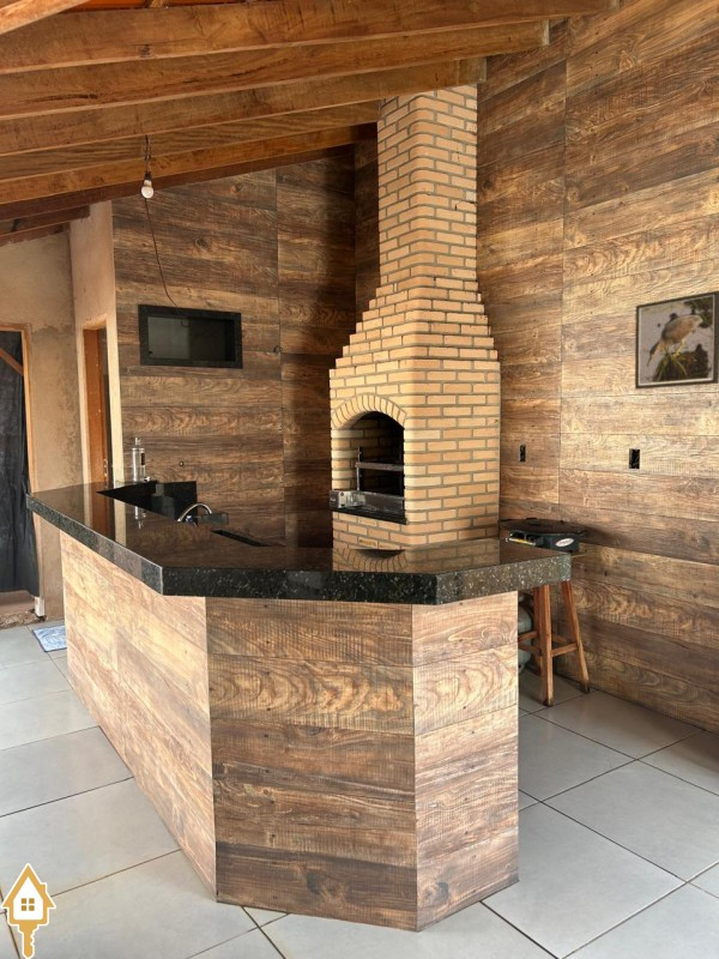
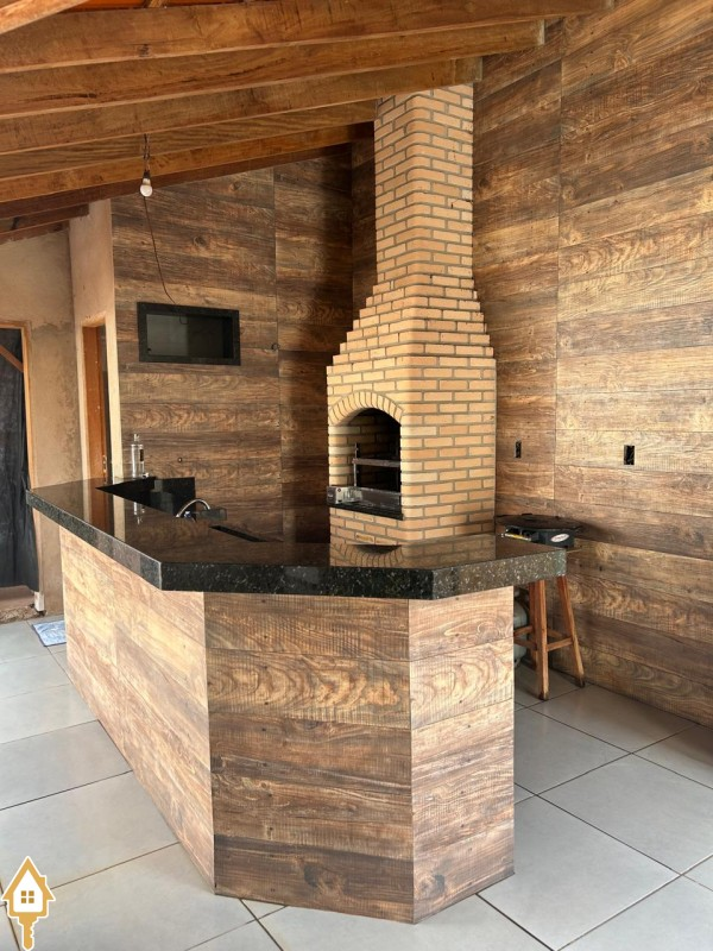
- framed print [634,289,719,391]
